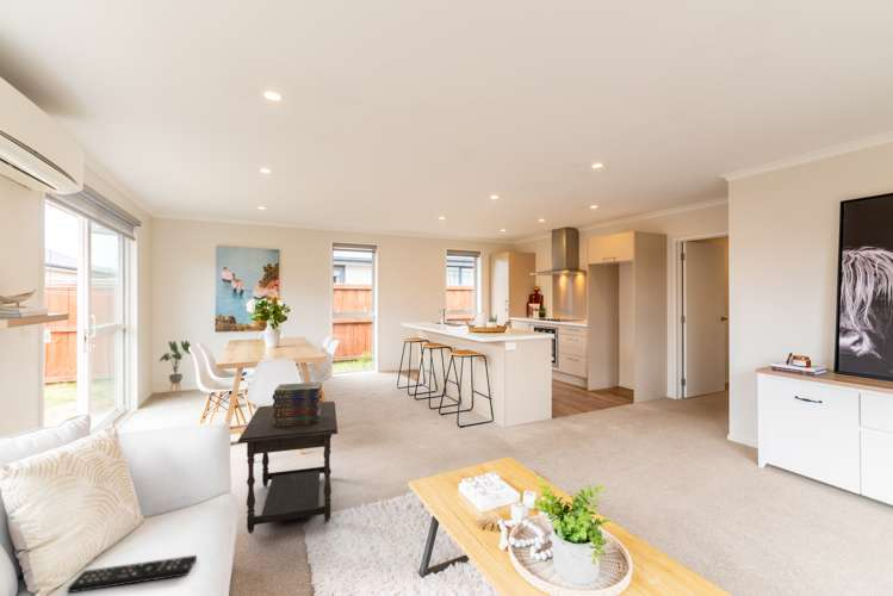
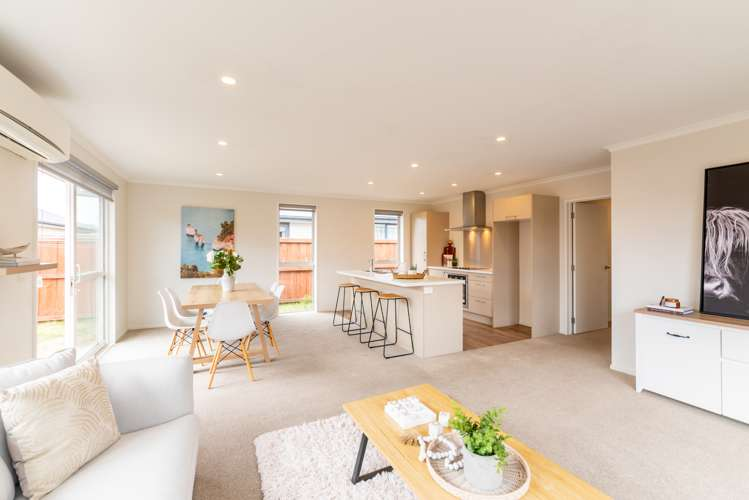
- remote control [67,554,198,594]
- house plant [159,340,192,398]
- book stack [272,381,323,428]
- side table [236,401,339,535]
